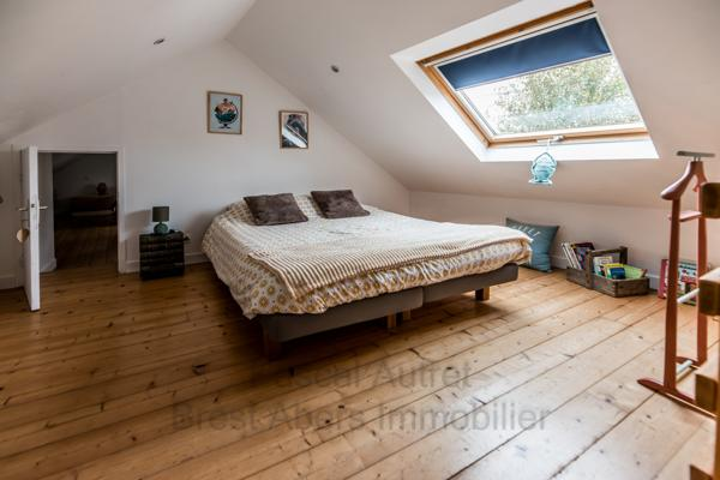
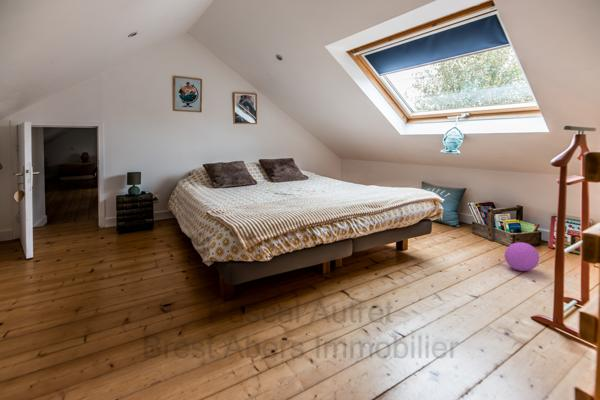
+ ball [504,241,540,272]
